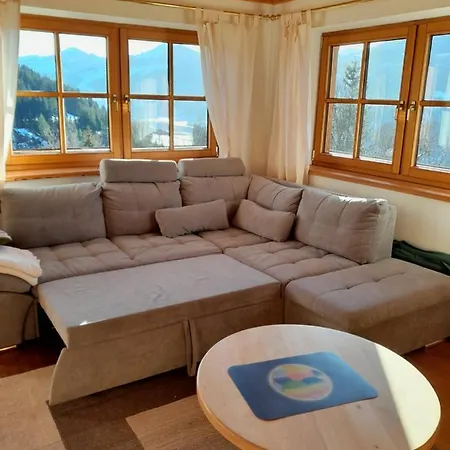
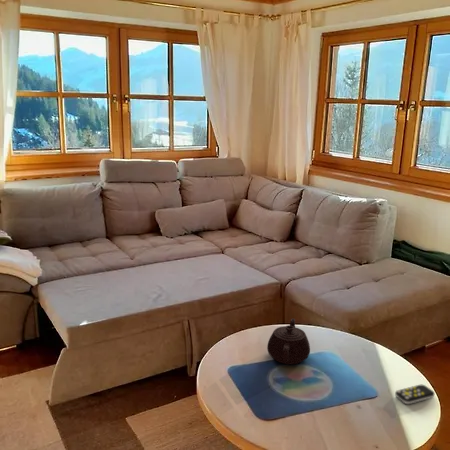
+ teapot [266,318,311,365]
+ remote control [394,384,436,405]
